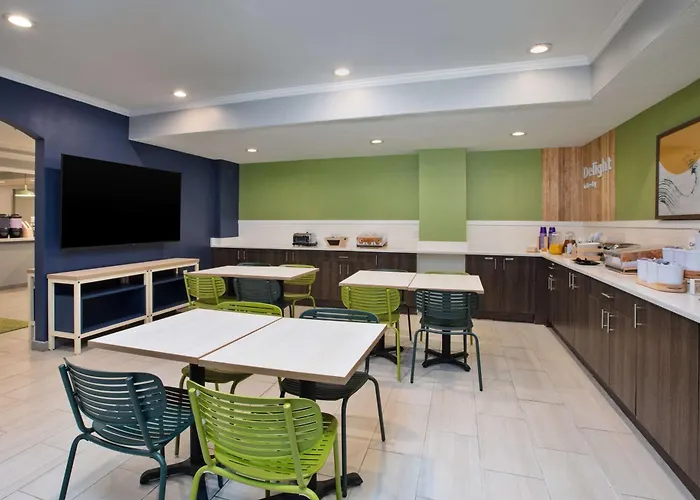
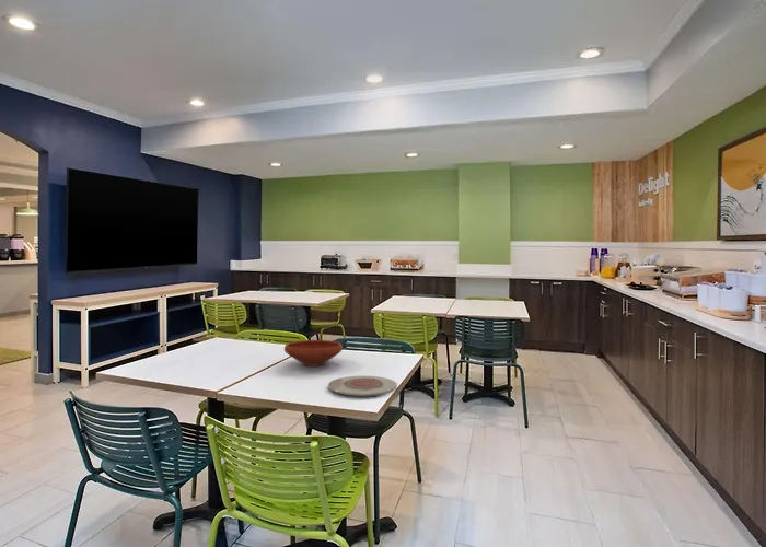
+ plate [327,375,398,397]
+ bowl [283,339,344,368]
